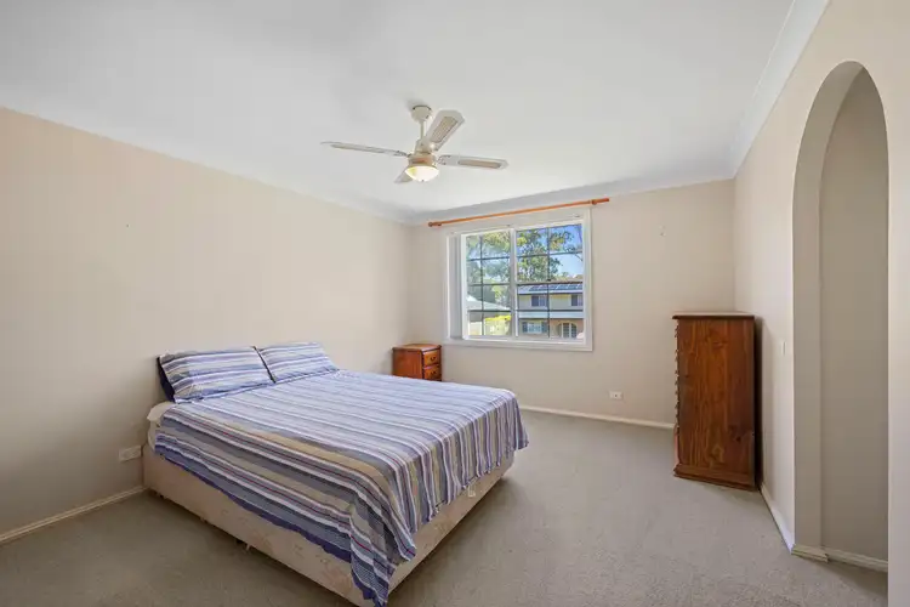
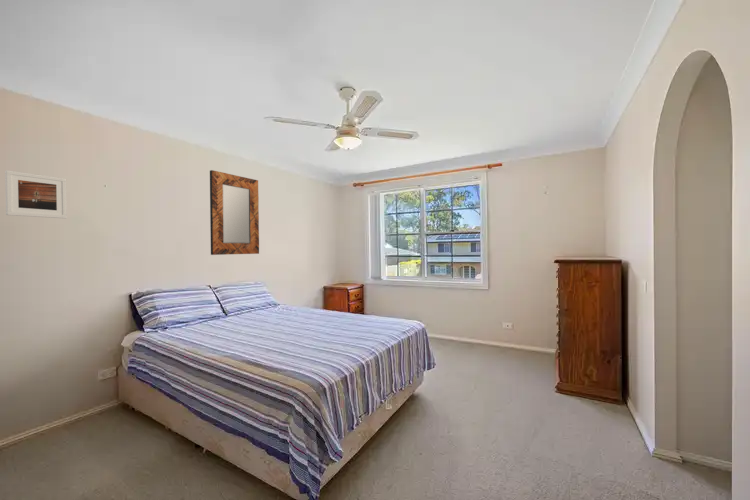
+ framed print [4,169,68,219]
+ home mirror [209,169,260,256]
